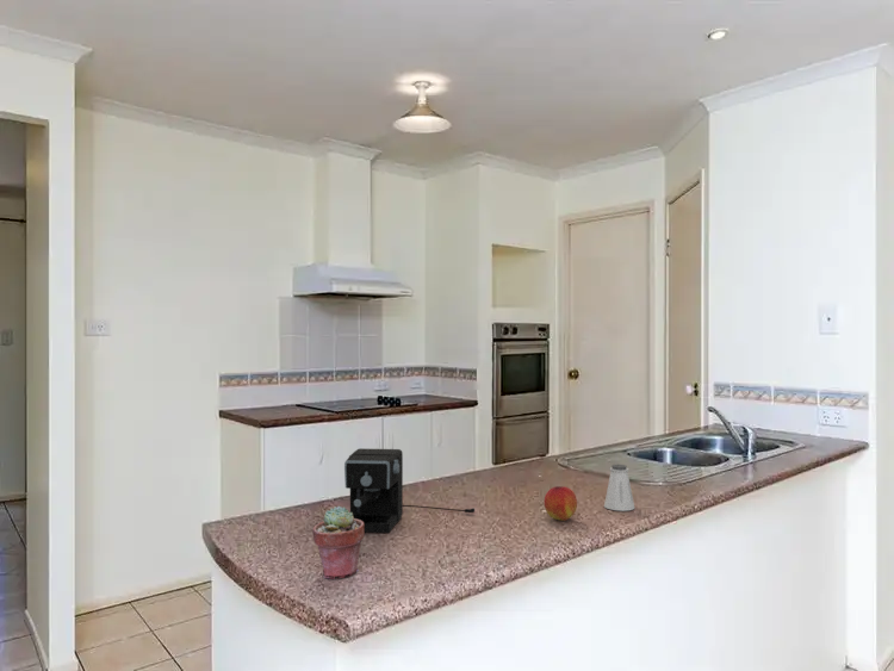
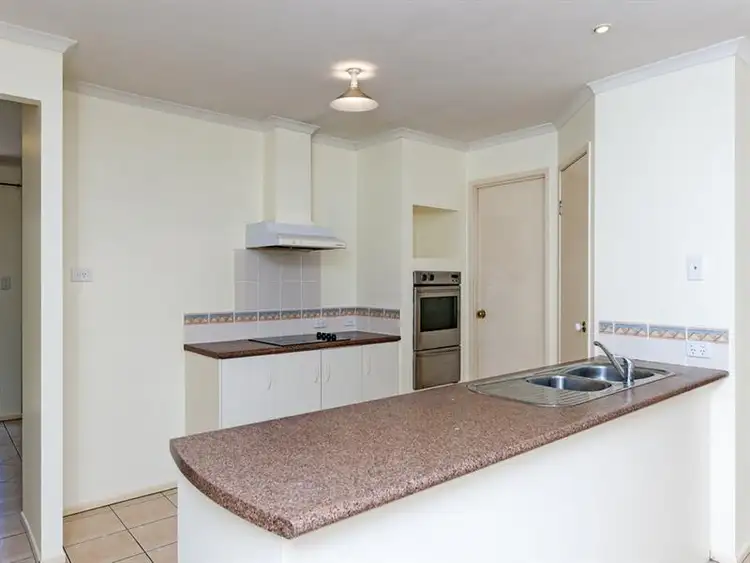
- potted succulent [311,505,365,579]
- coffee maker [343,447,476,534]
- saltshaker [603,464,635,512]
- peach [544,485,578,522]
